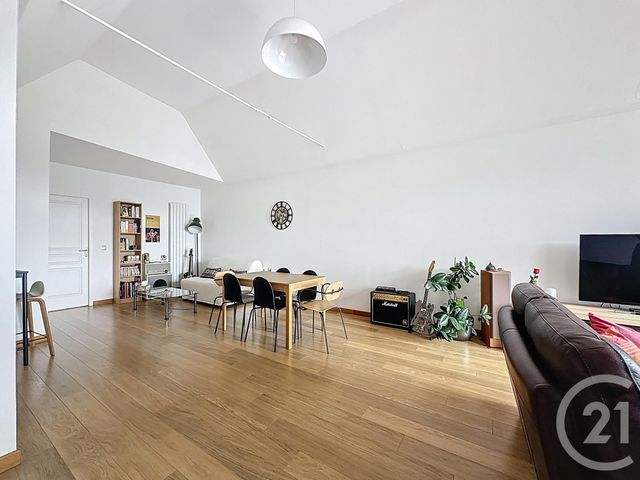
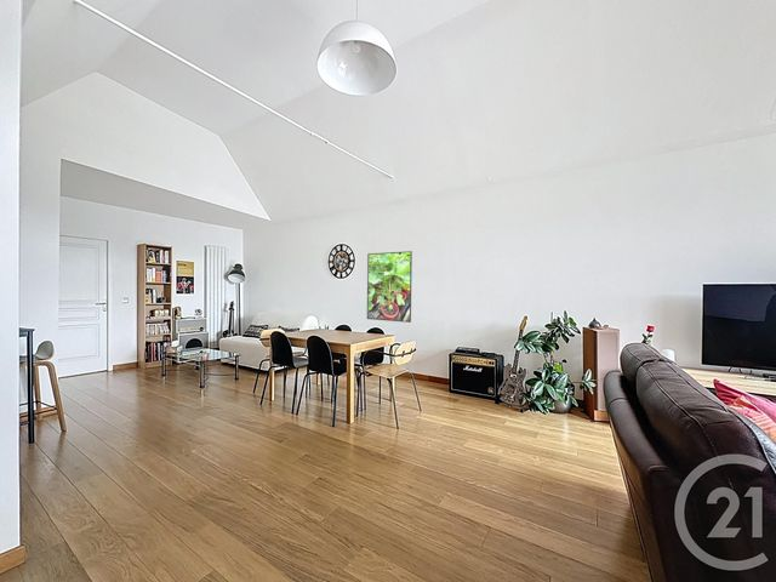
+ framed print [366,250,413,324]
